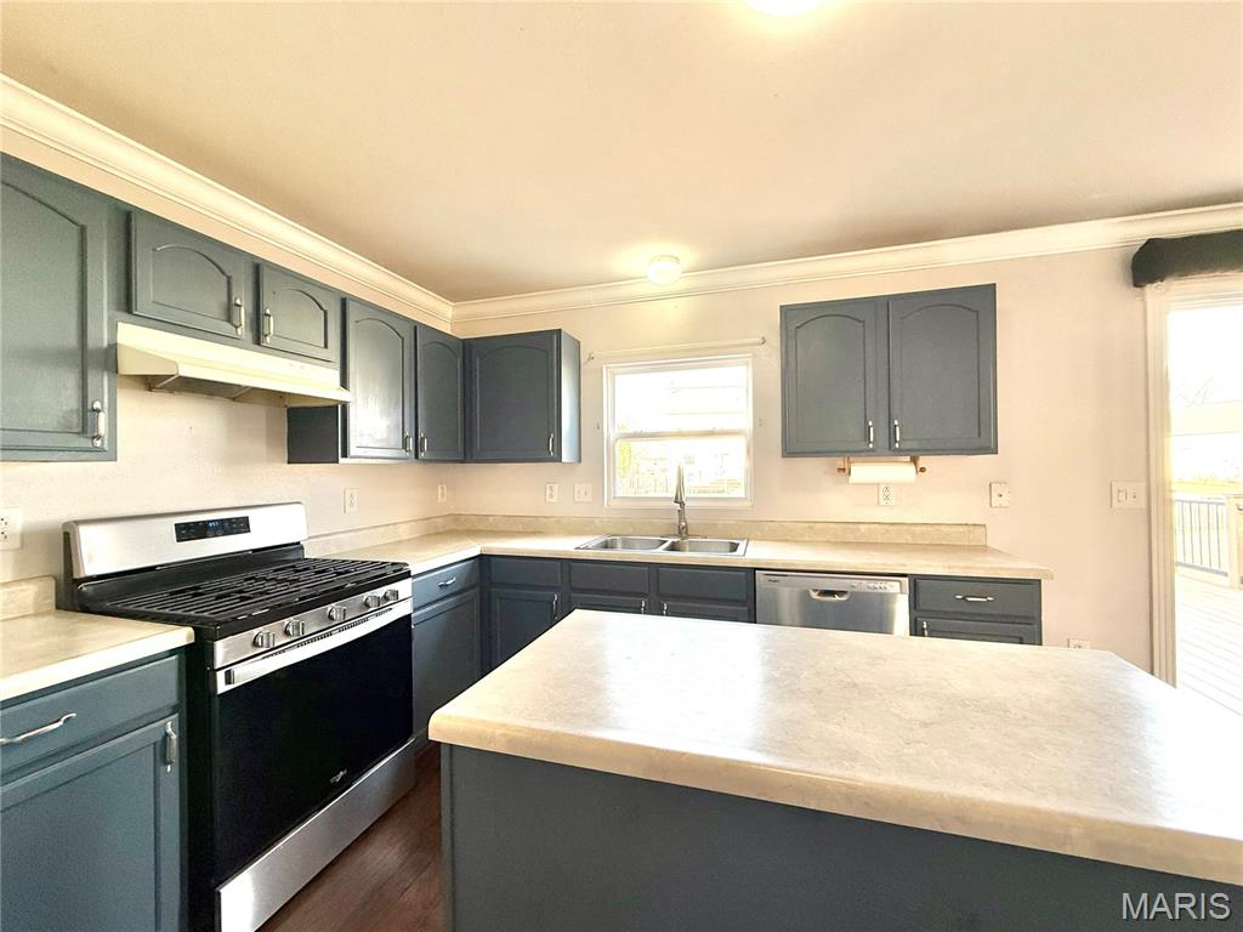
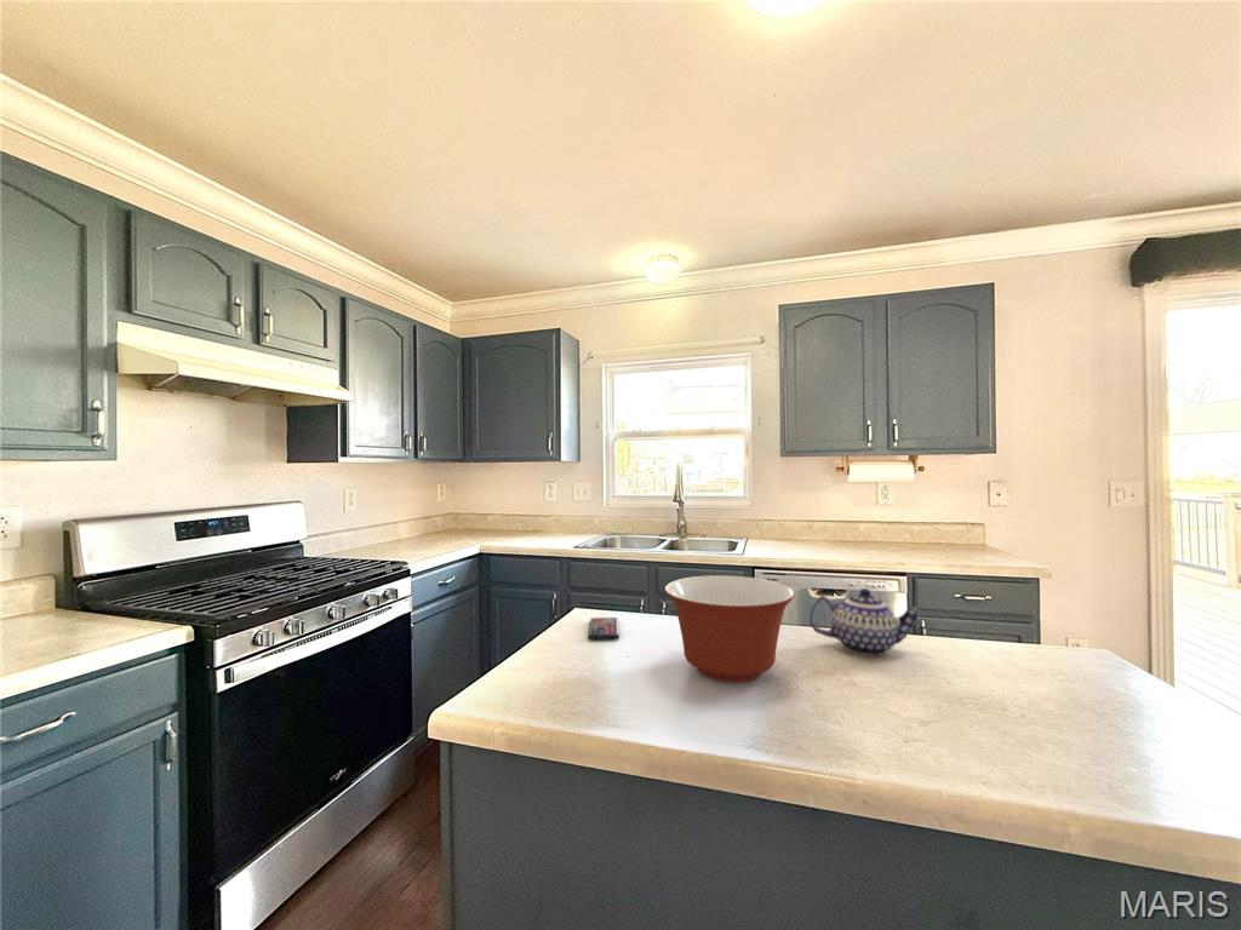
+ mixing bowl [664,574,796,683]
+ smartphone [588,616,620,641]
+ teapot [808,587,921,656]
